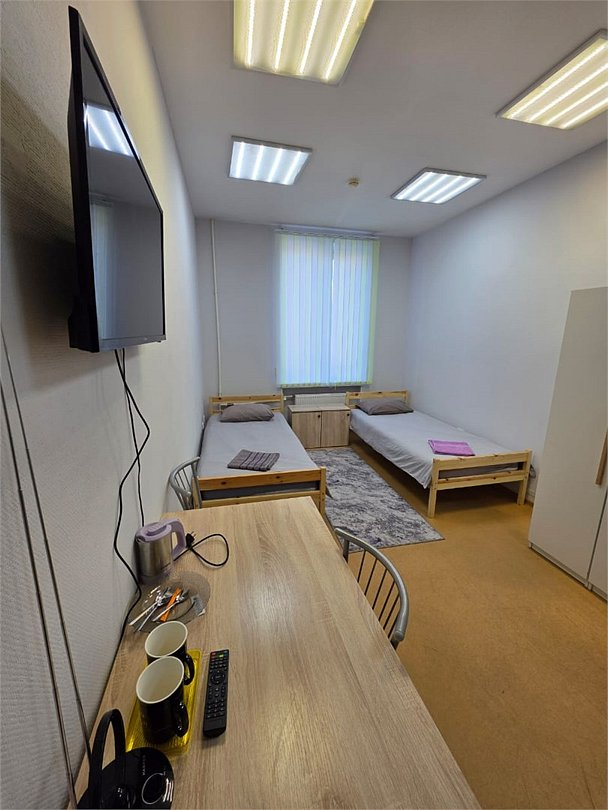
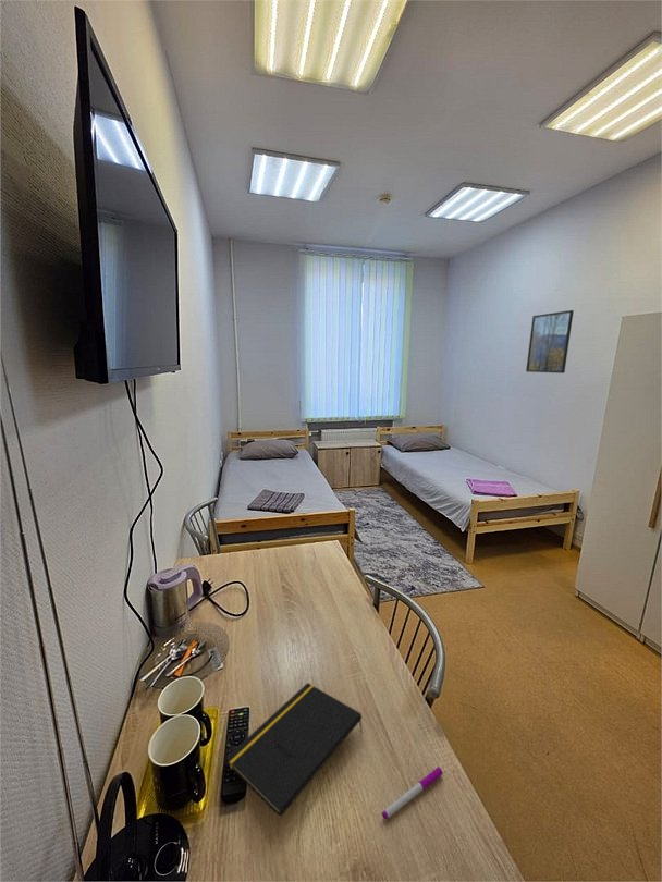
+ notepad [225,682,364,819]
+ pen [381,765,443,821]
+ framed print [525,309,575,375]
